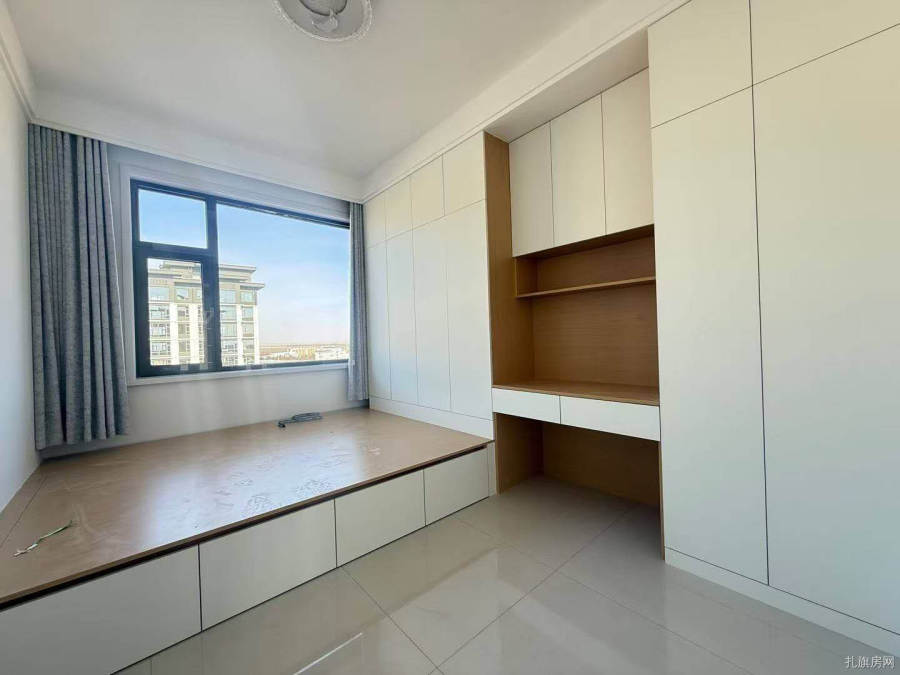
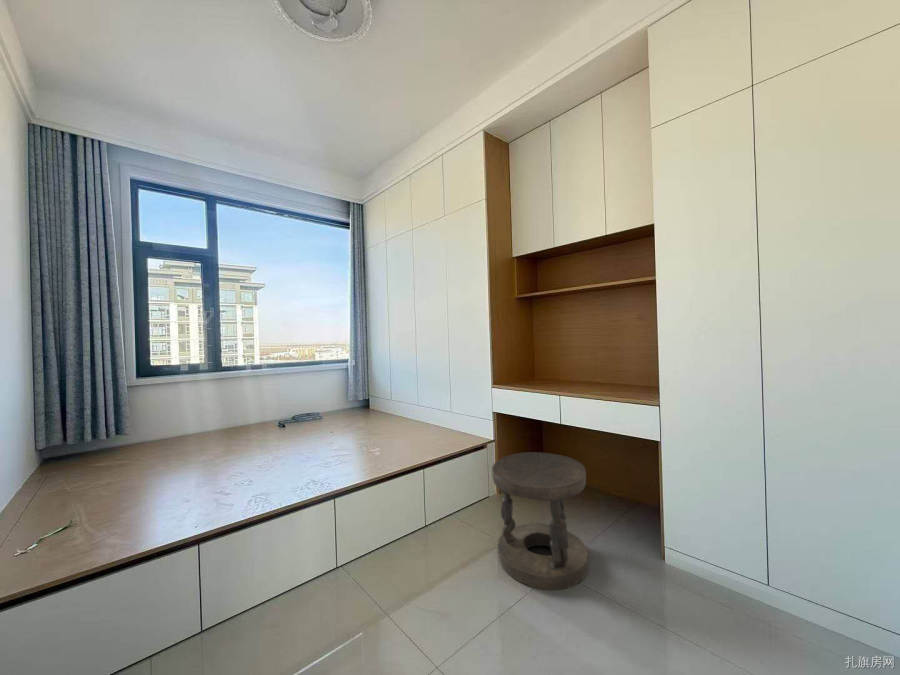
+ stool [491,451,590,591]
